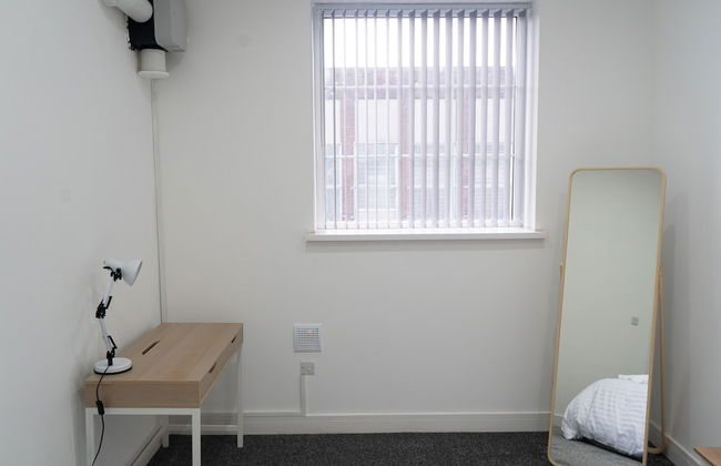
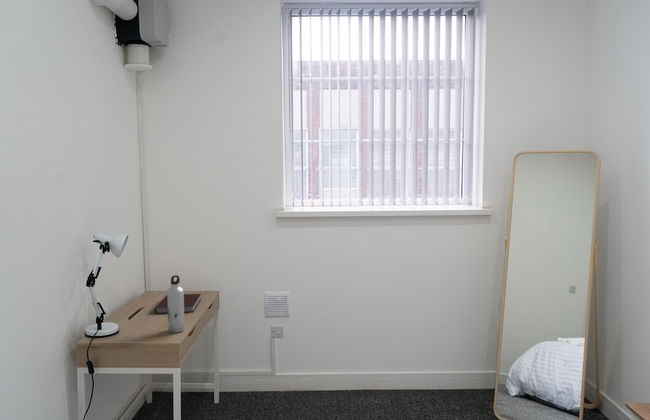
+ water bottle [167,274,185,334]
+ notebook [154,293,202,314]
